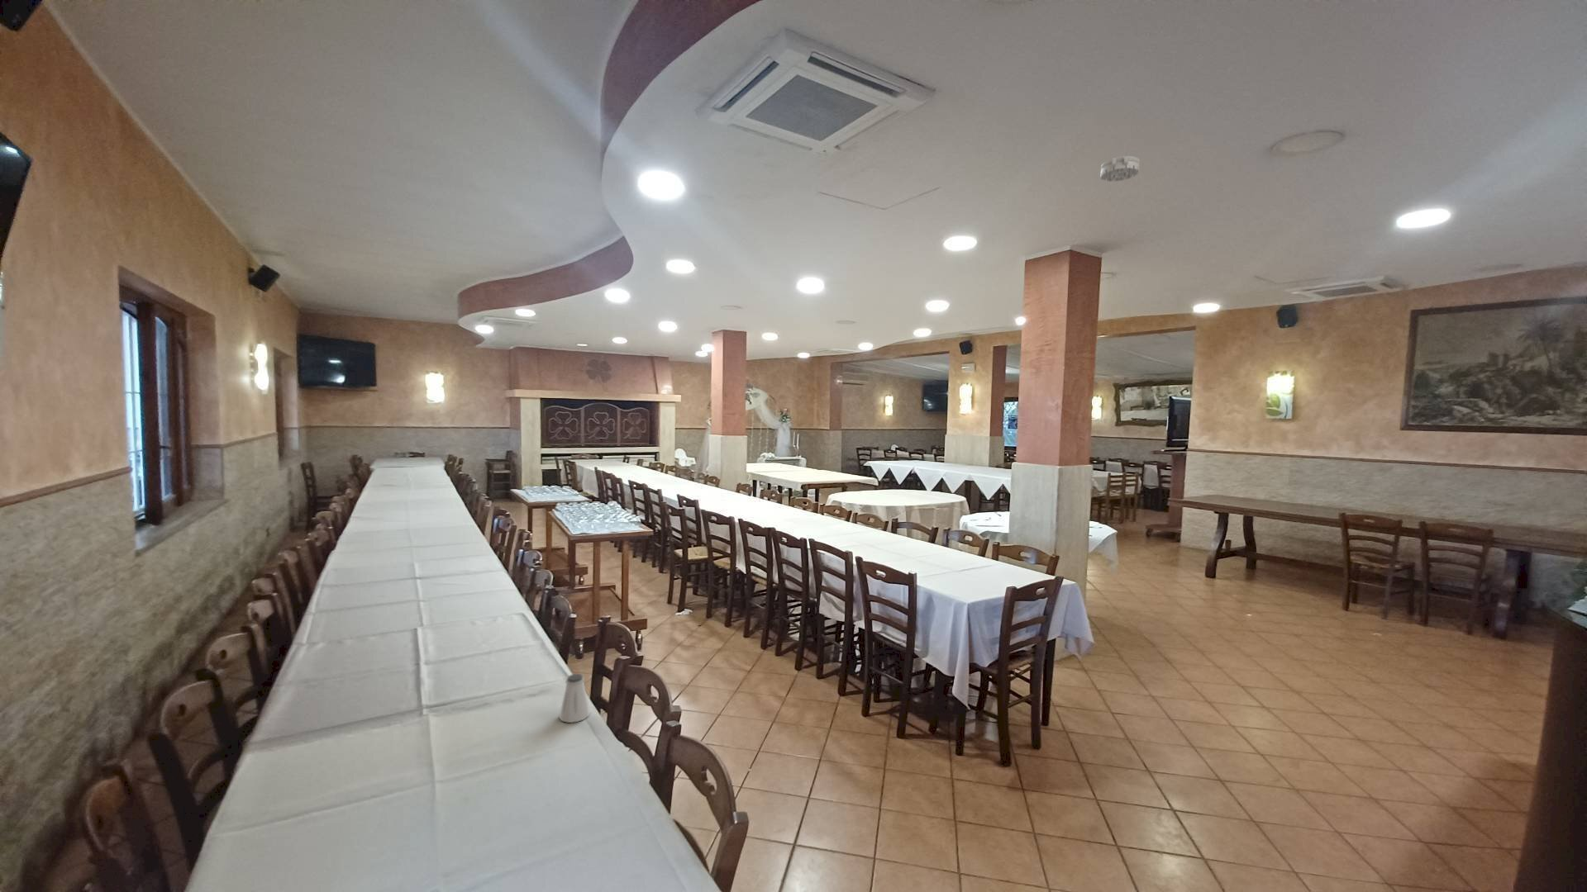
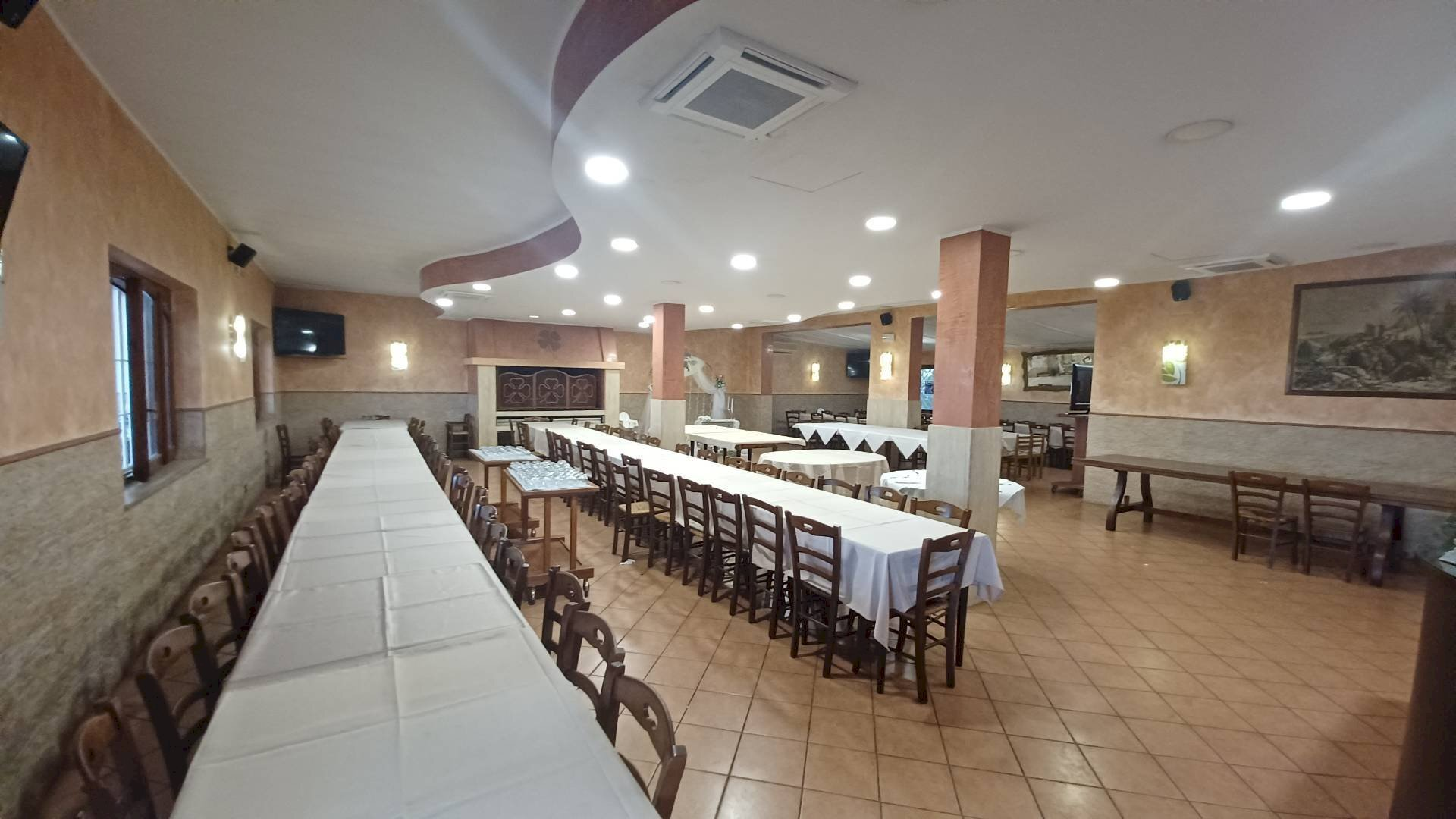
- saltshaker [559,673,591,723]
- smoke detector [1100,156,1141,183]
